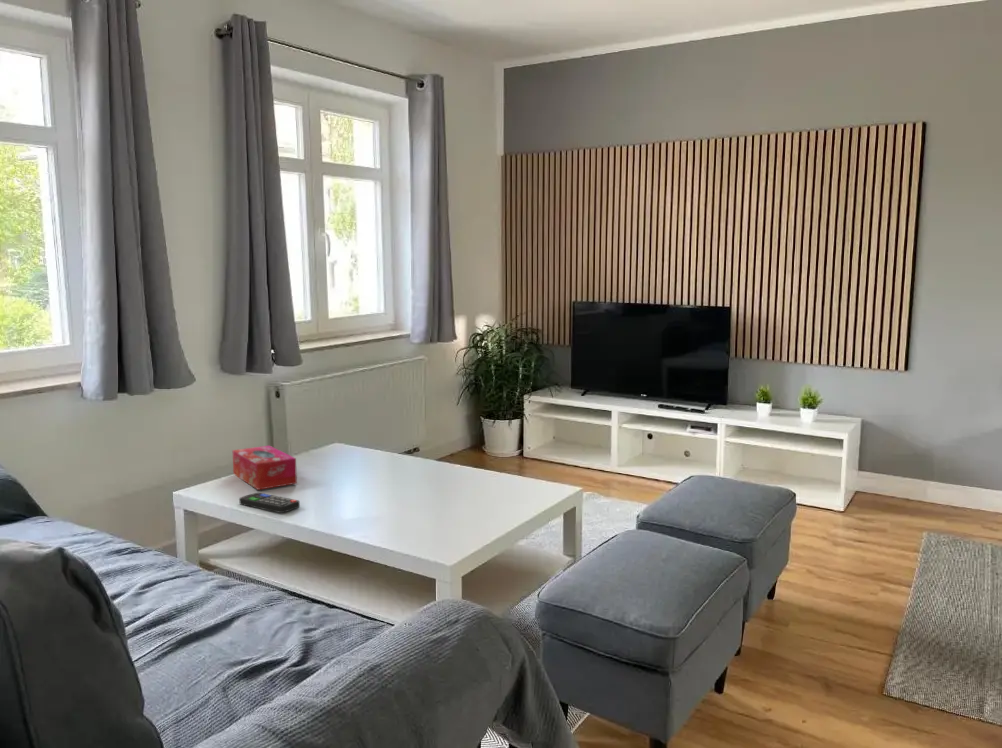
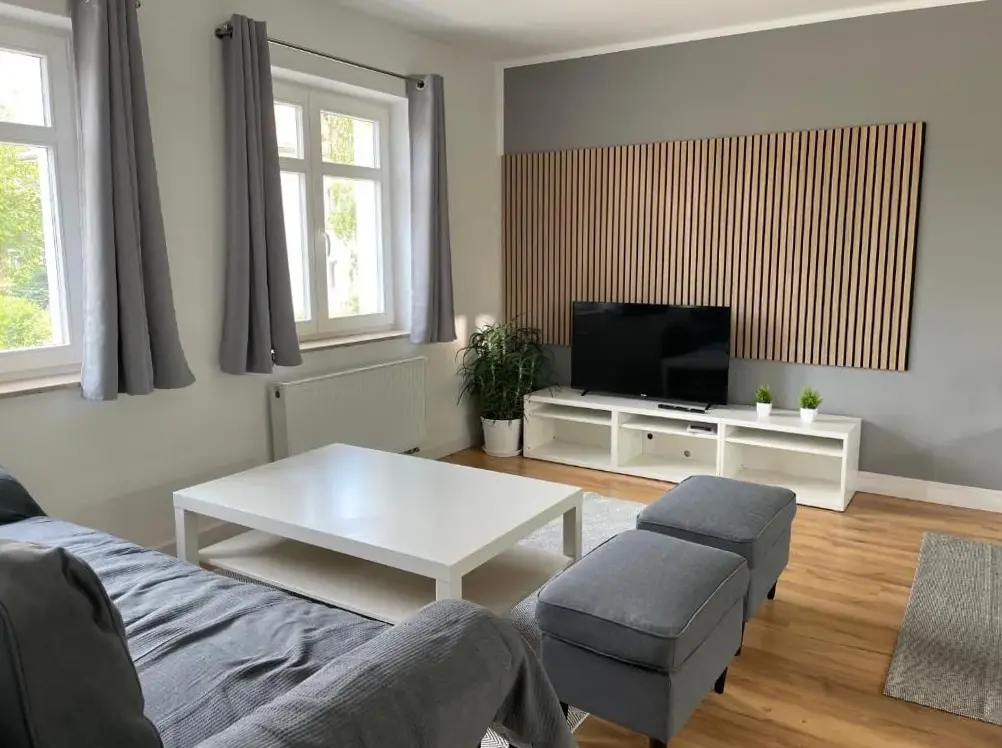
- remote control [238,492,301,514]
- tissue box [231,445,298,491]
